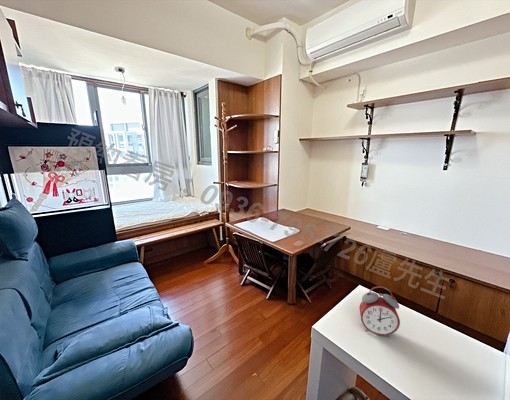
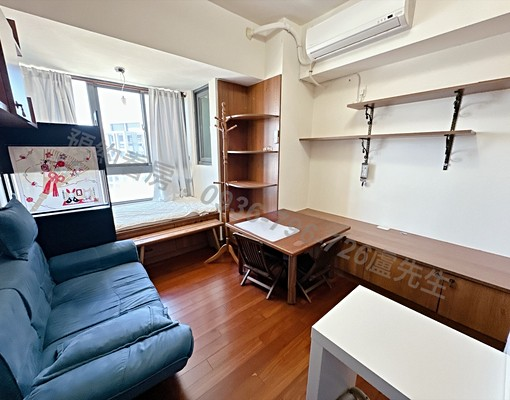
- alarm clock [359,285,401,338]
